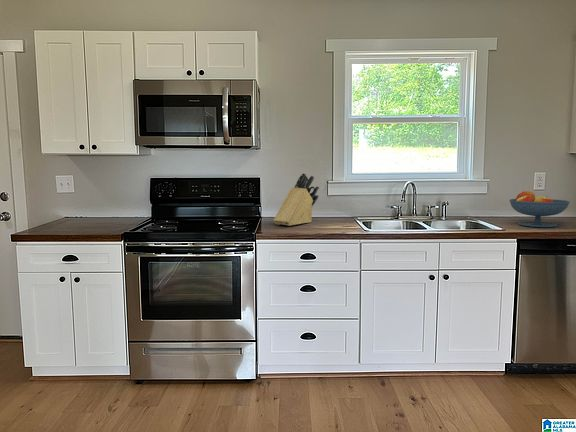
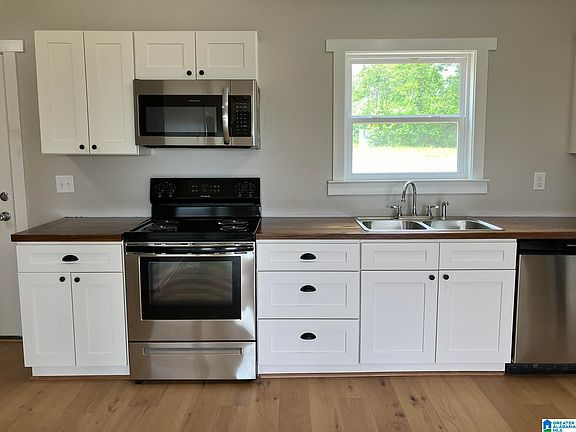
- fruit bowl [508,190,571,228]
- knife block [272,172,320,227]
